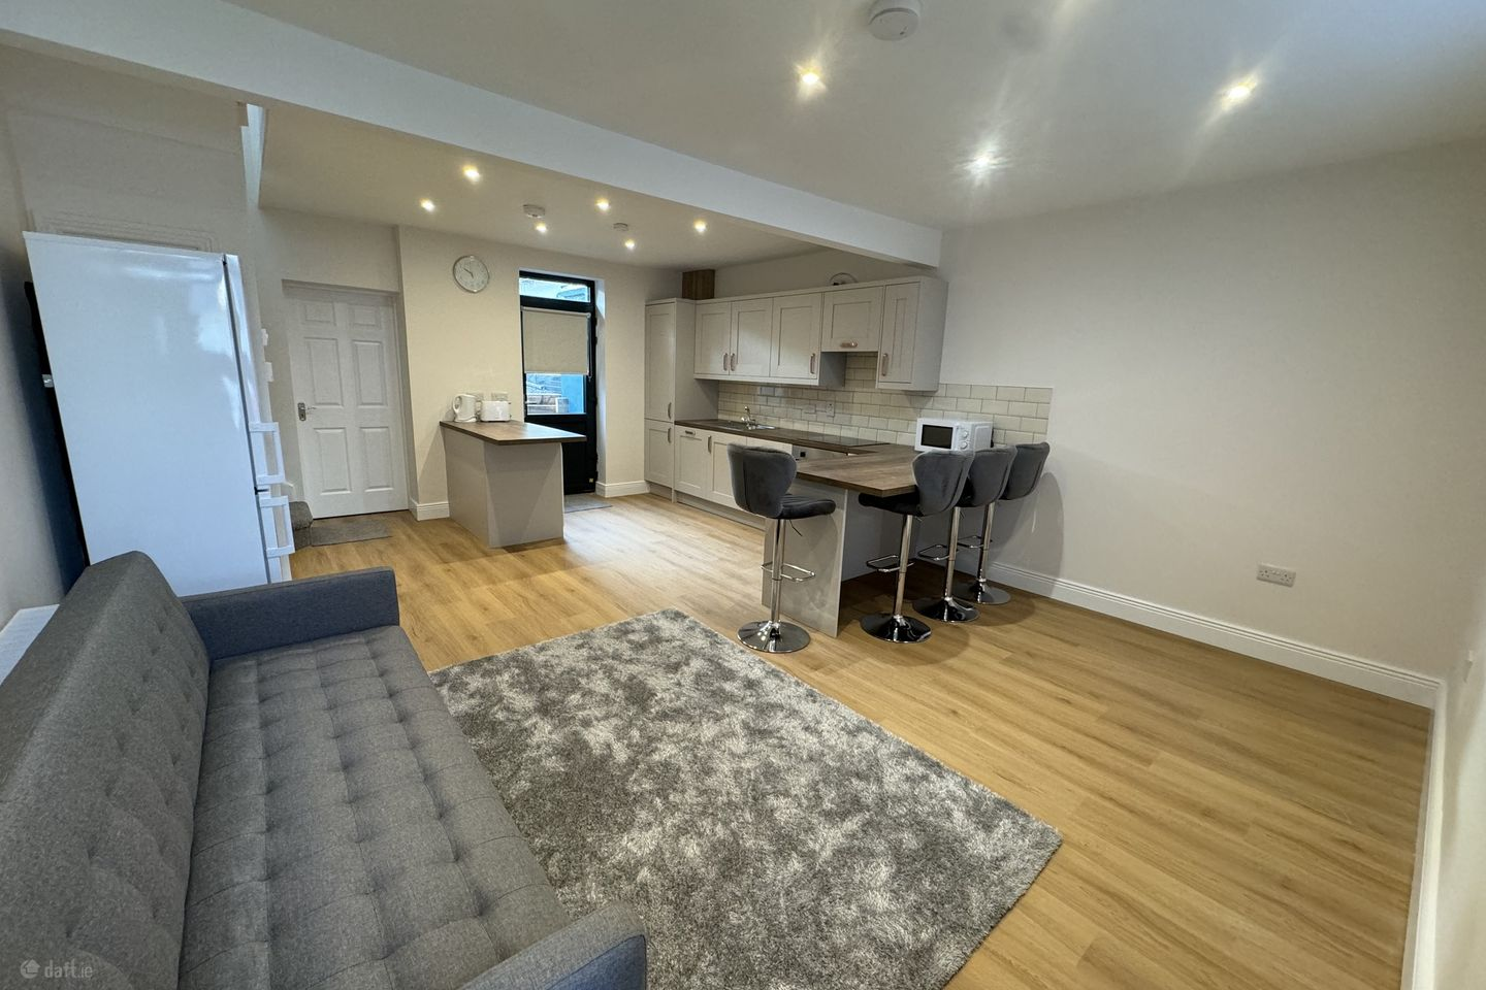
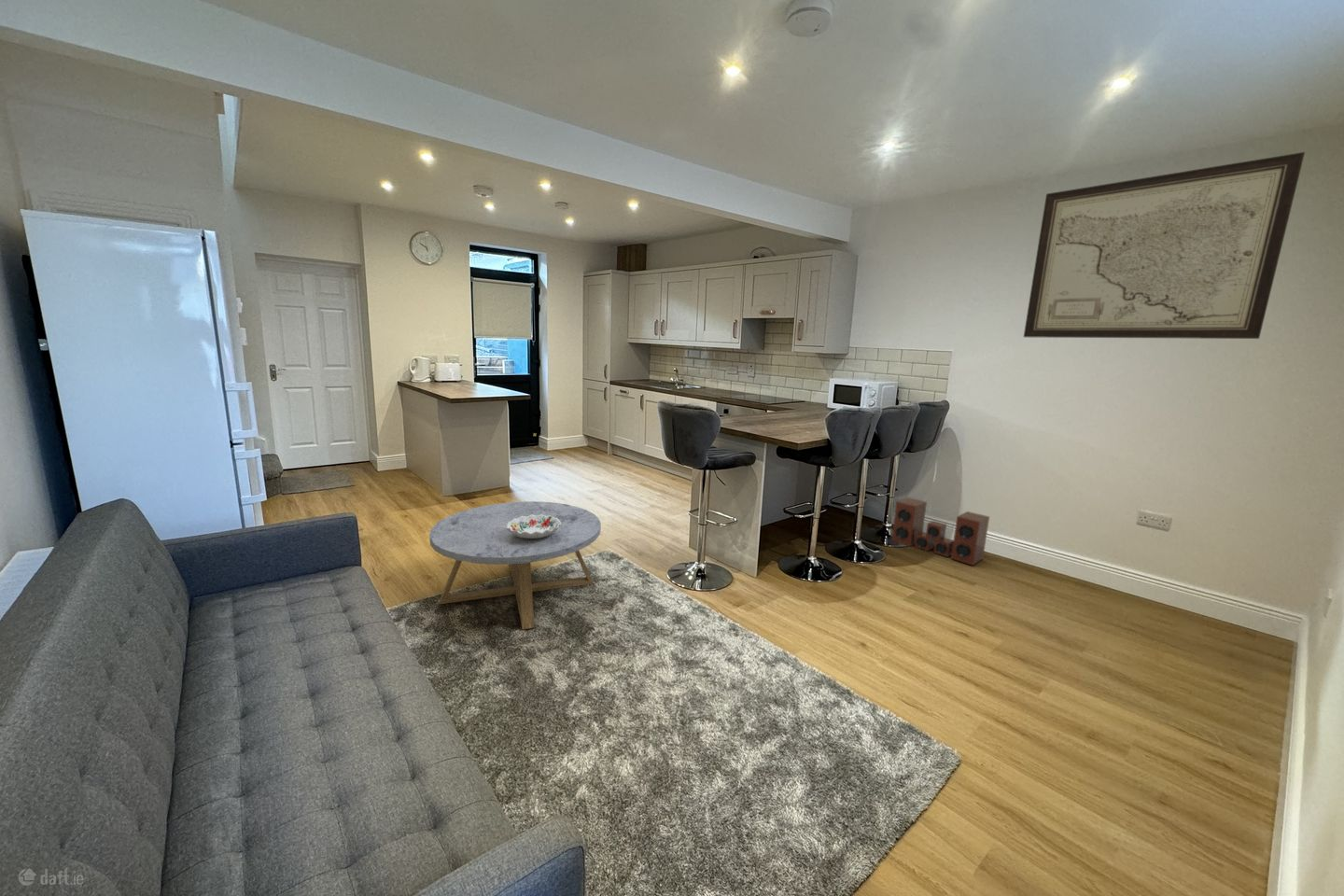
+ coffee table [428,500,602,630]
+ speaker [890,497,990,567]
+ decorative bowl [507,514,561,539]
+ wall art [1023,151,1306,340]
